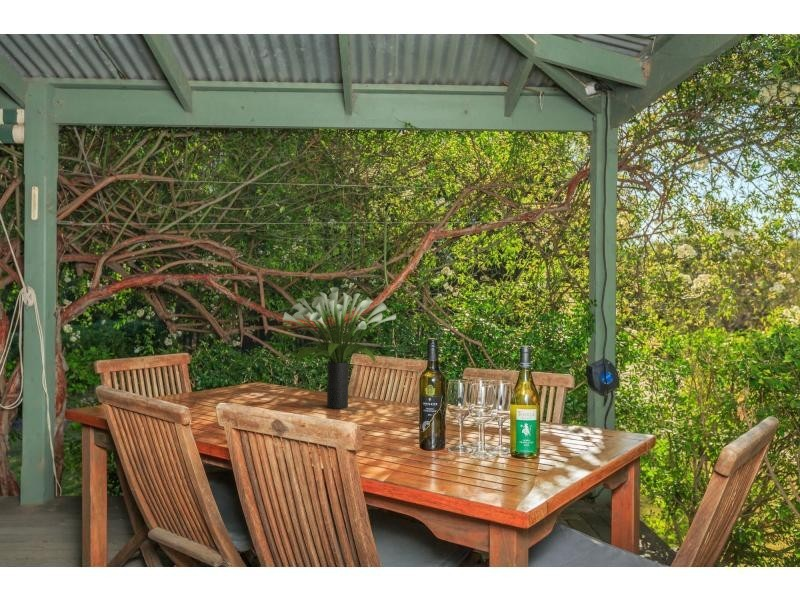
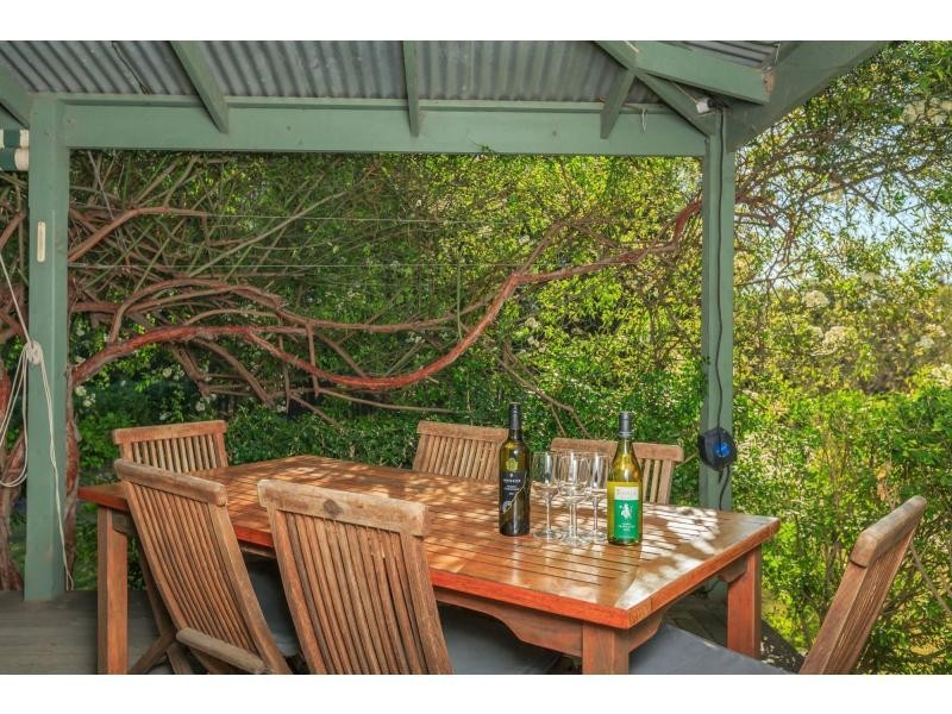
- potted plant [282,286,397,410]
